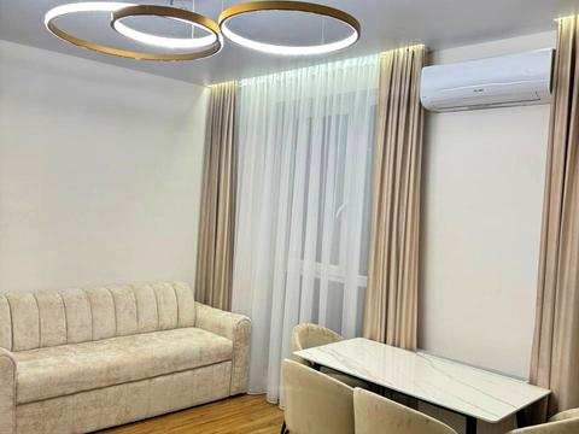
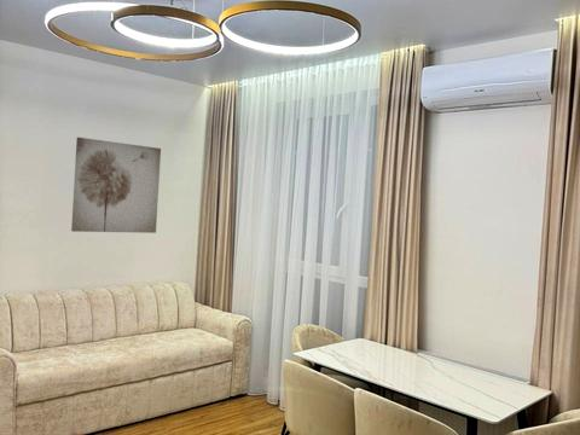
+ wall art [70,137,162,234]
